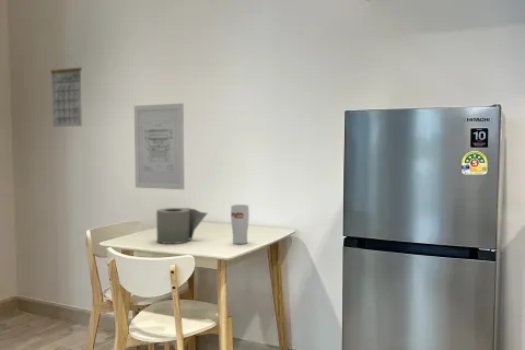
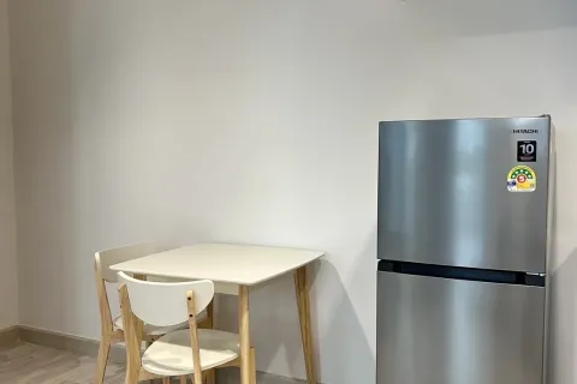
- calendar [49,56,83,128]
- toilet paper roll [155,207,209,245]
- wall art [133,103,185,190]
- cup [230,203,250,245]
